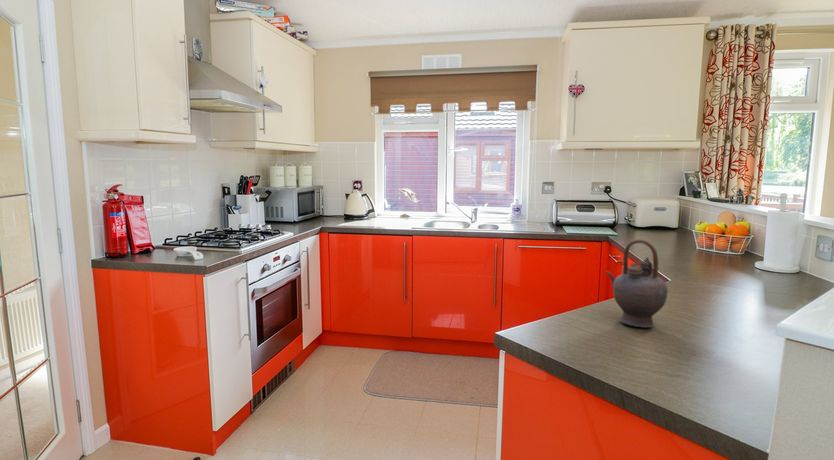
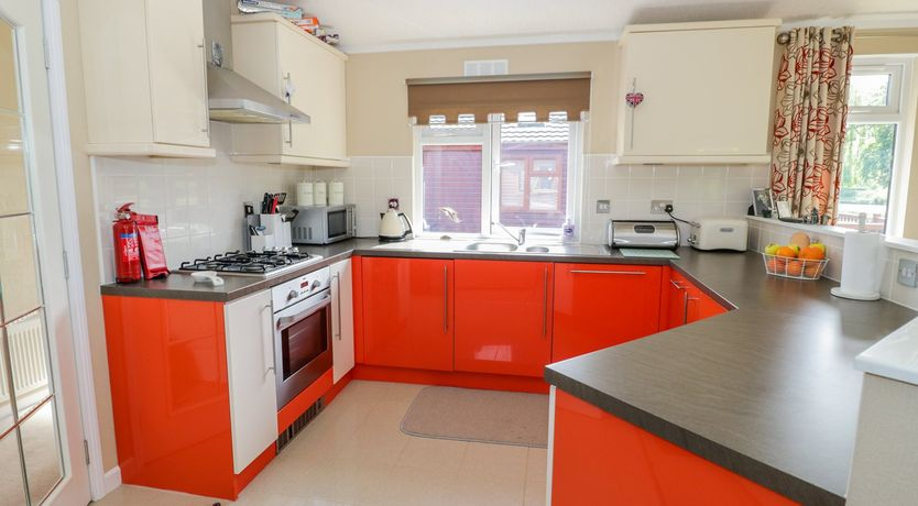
- teapot [604,238,669,328]
